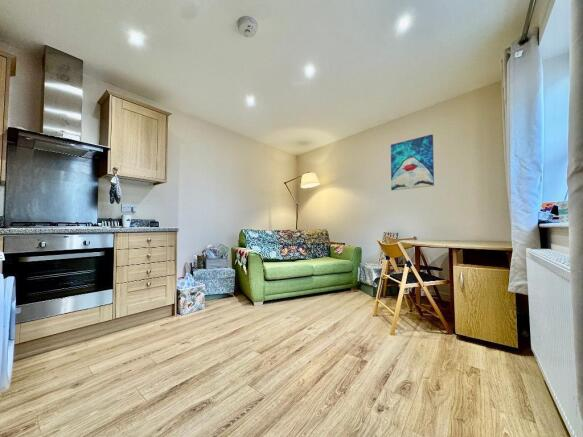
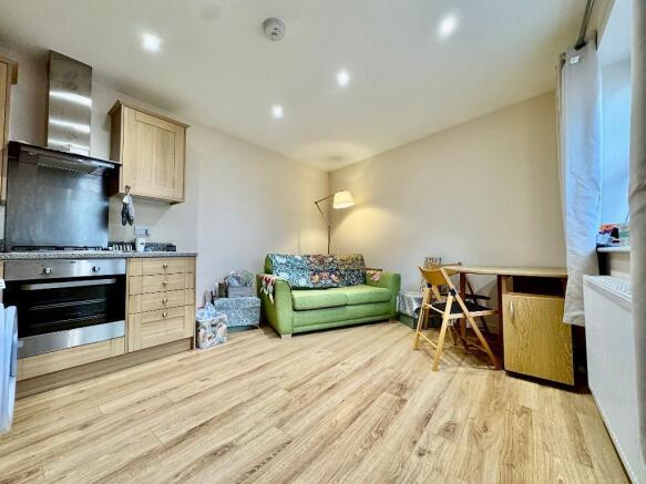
- wall art [390,134,435,191]
